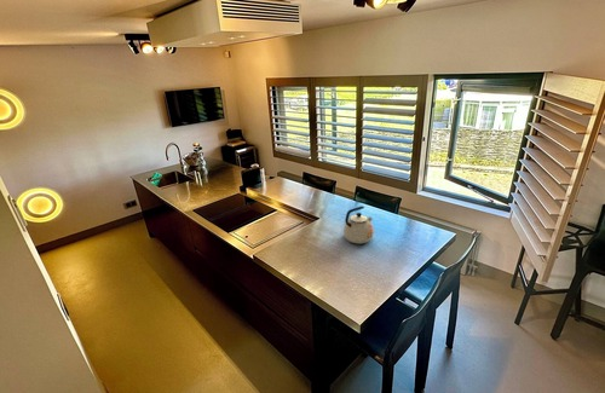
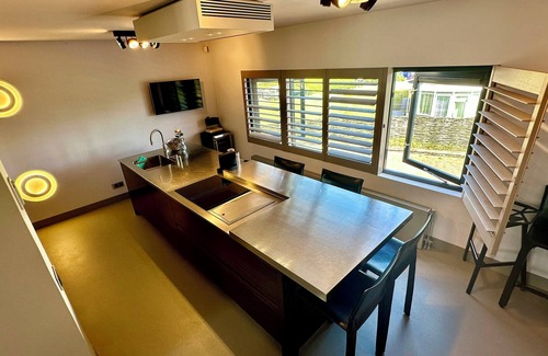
- kettle [342,204,375,244]
